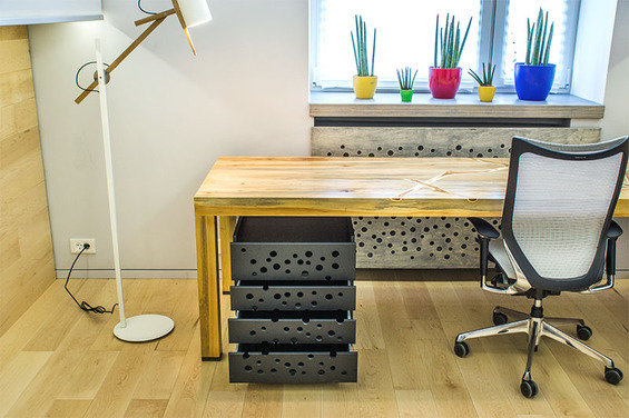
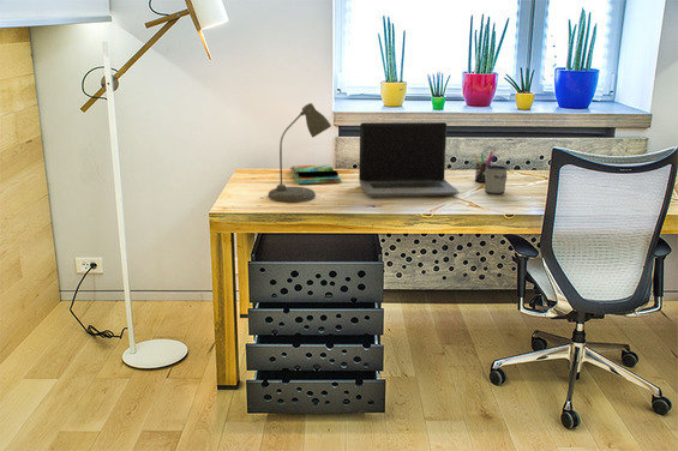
+ desk lamp [268,102,332,203]
+ mug [484,164,508,196]
+ laptop computer [358,121,460,198]
+ pen holder [472,150,497,184]
+ book [289,164,343,185]
